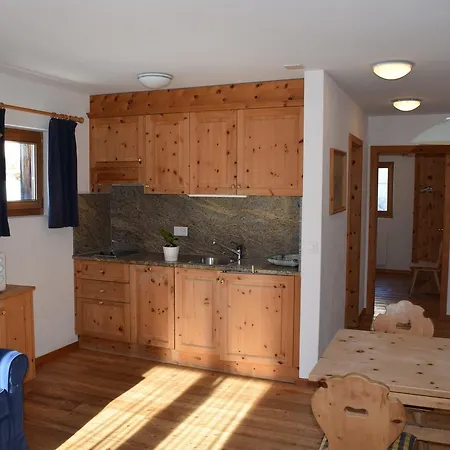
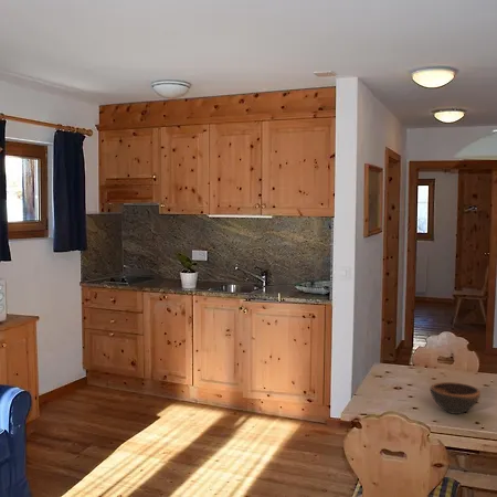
+ bowl [430,381,482,415]
